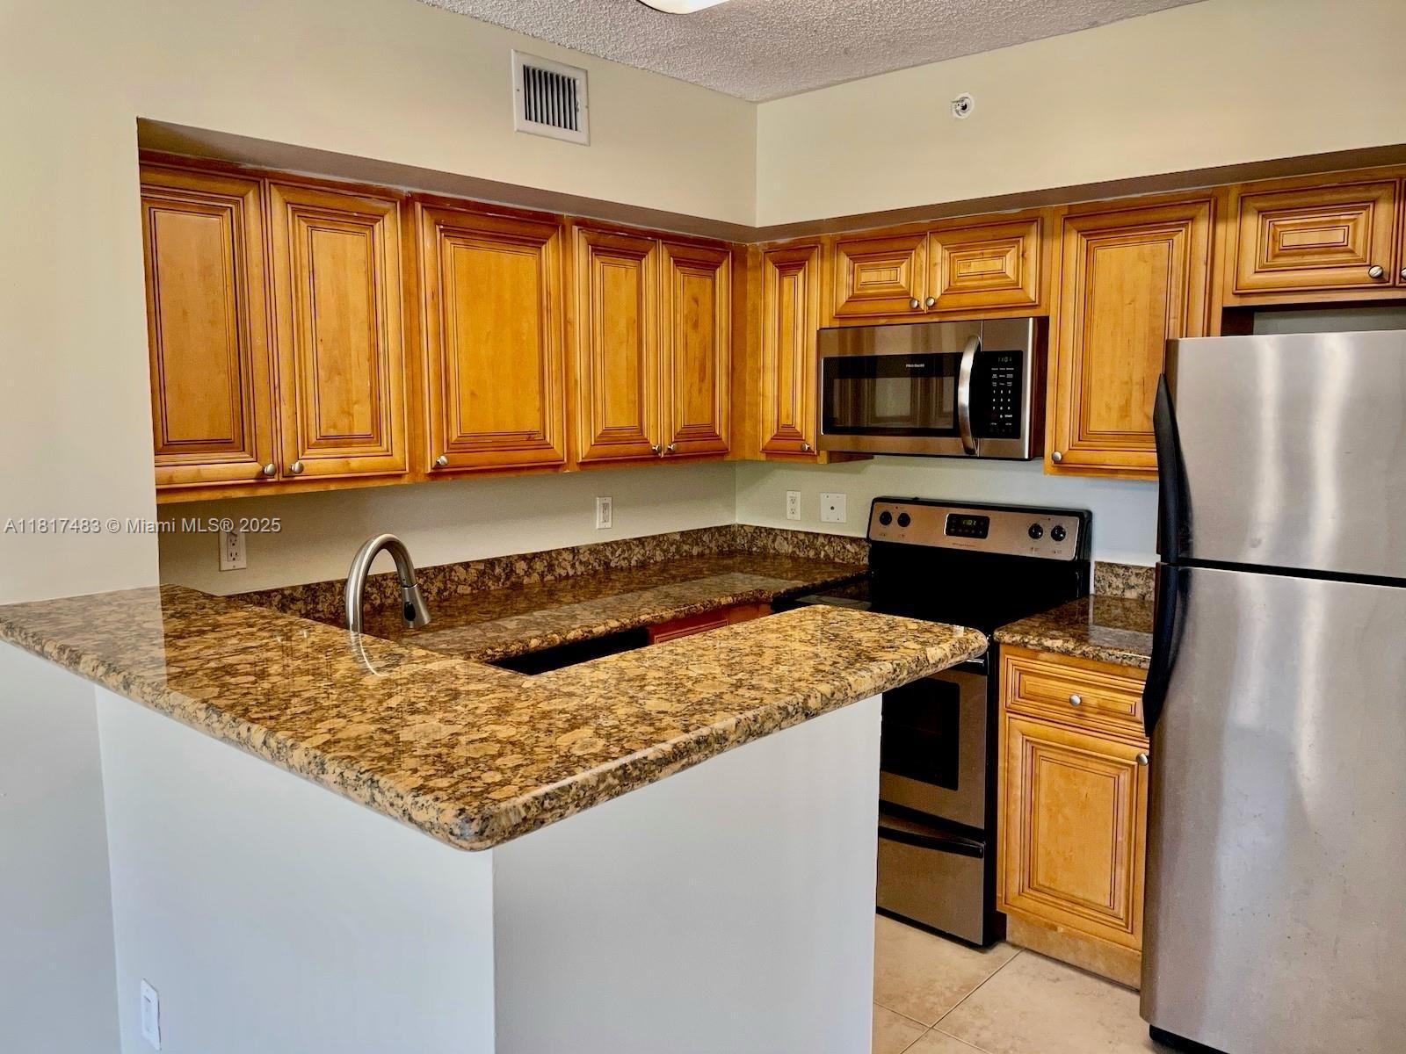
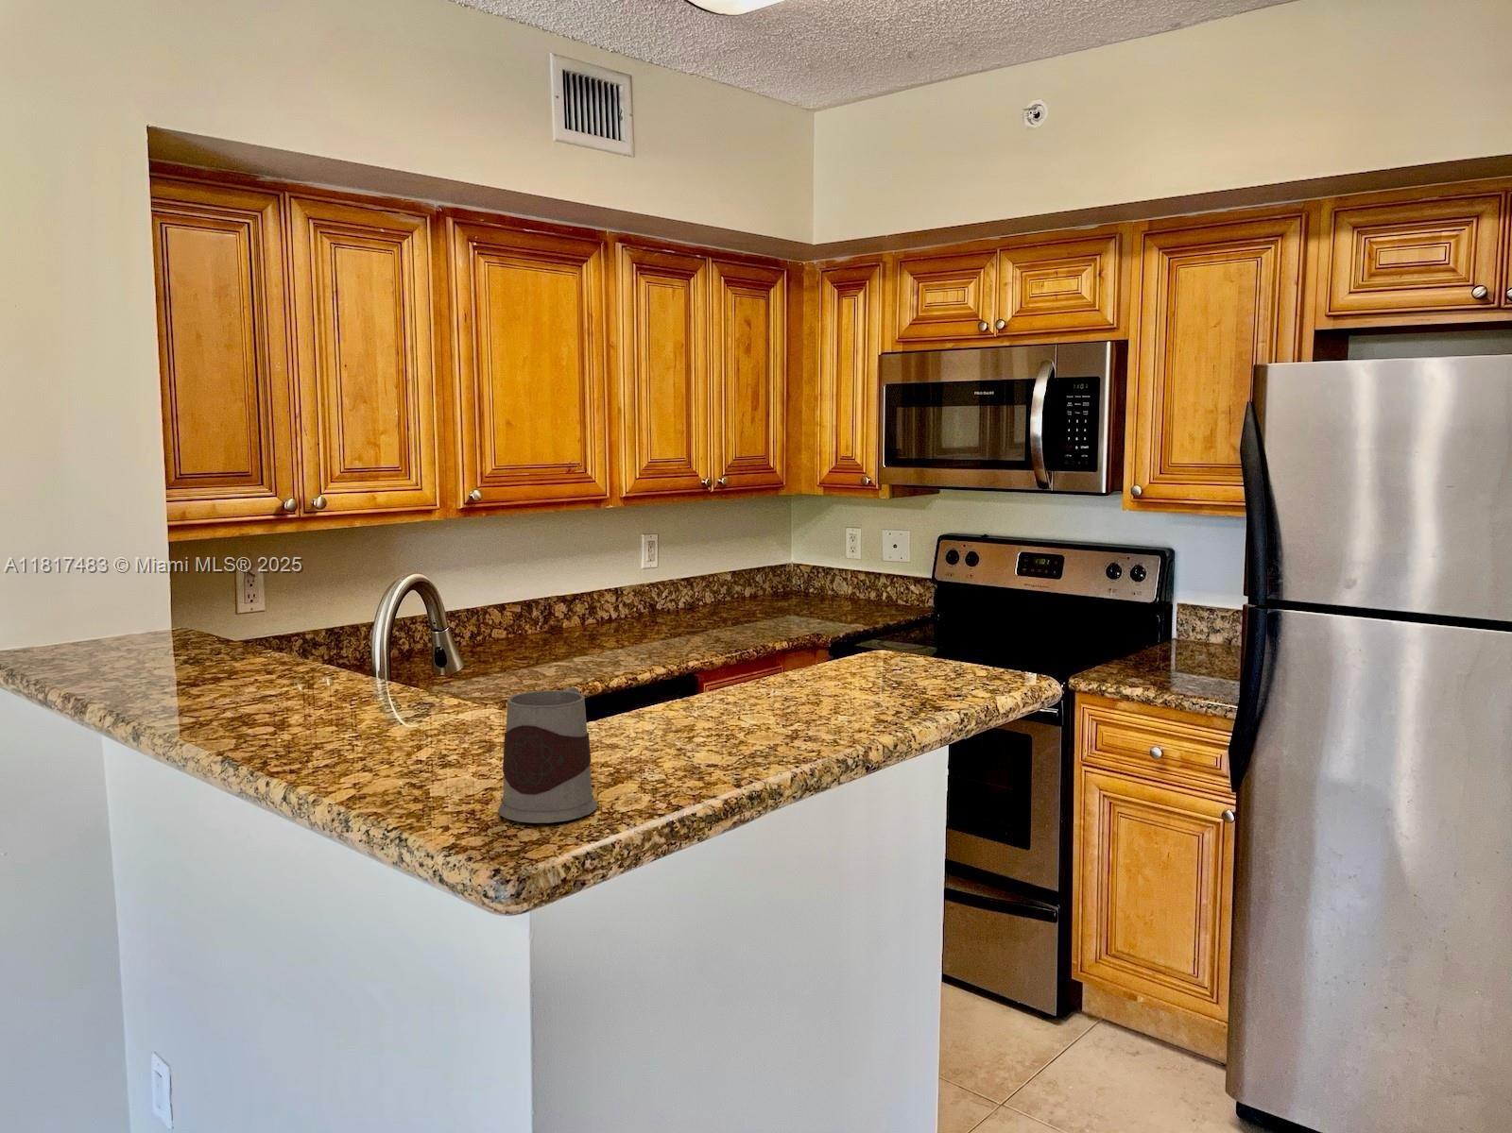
+ mug [498,687,599,825]
